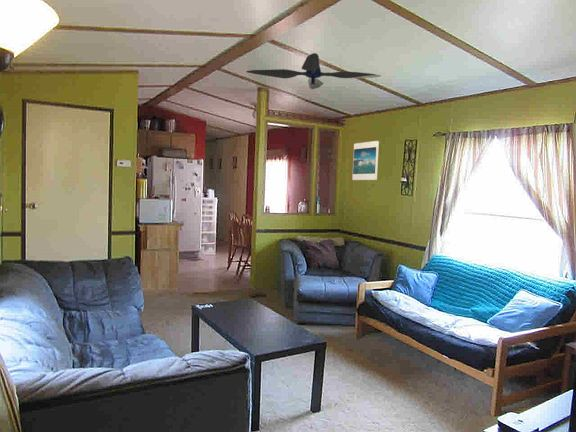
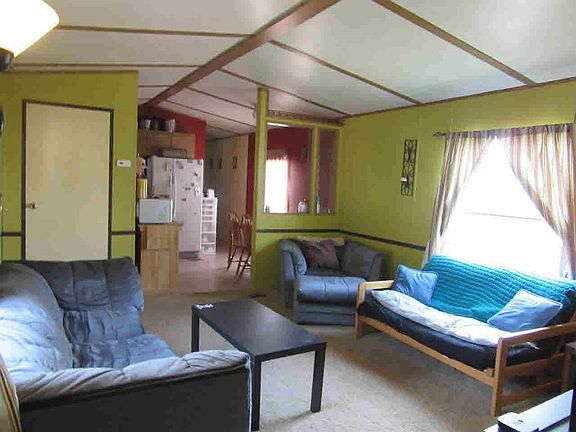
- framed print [351,140,380,181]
- ceiling fan [245,52,382,90]
